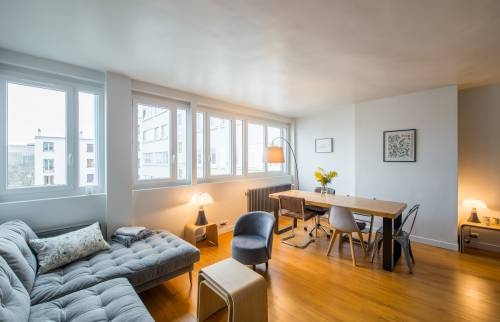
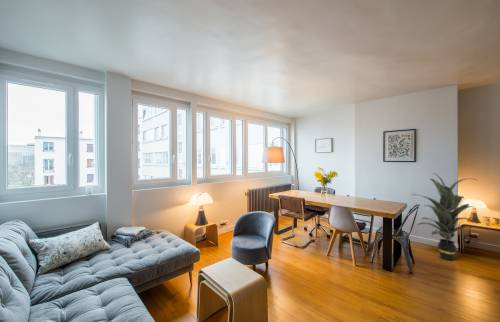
+ indoor plant [412,172,479,262]
